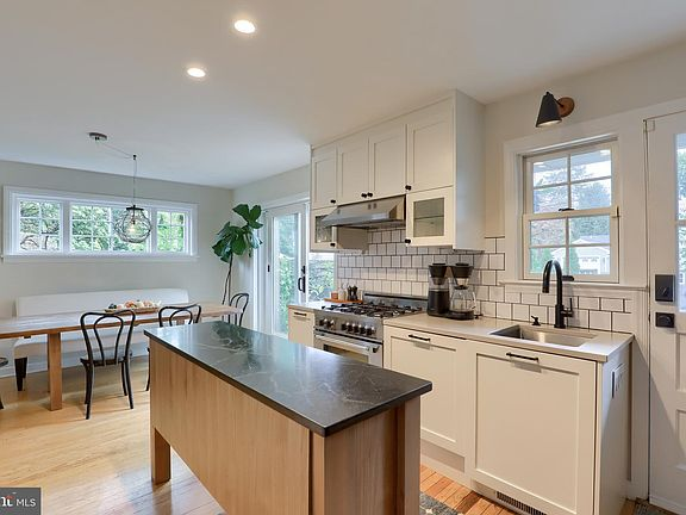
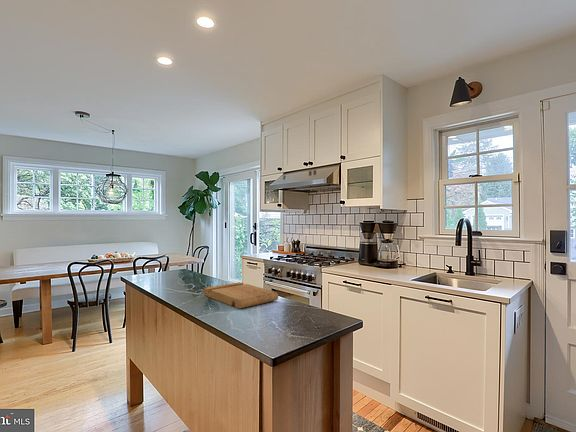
+ cutting board [202,281,279,310]
